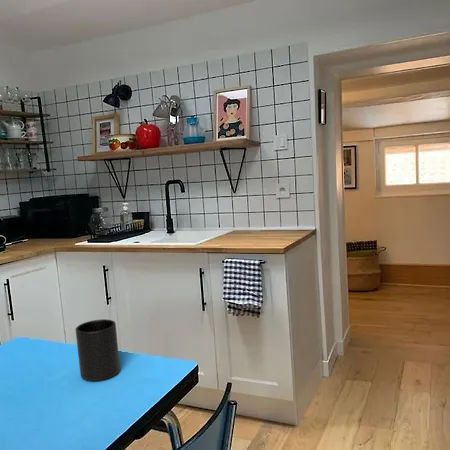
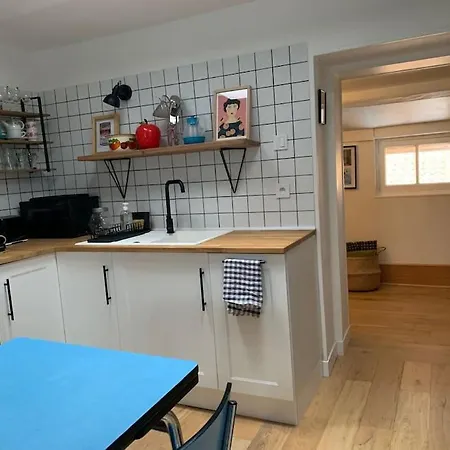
- mug [75,318,121,382]
